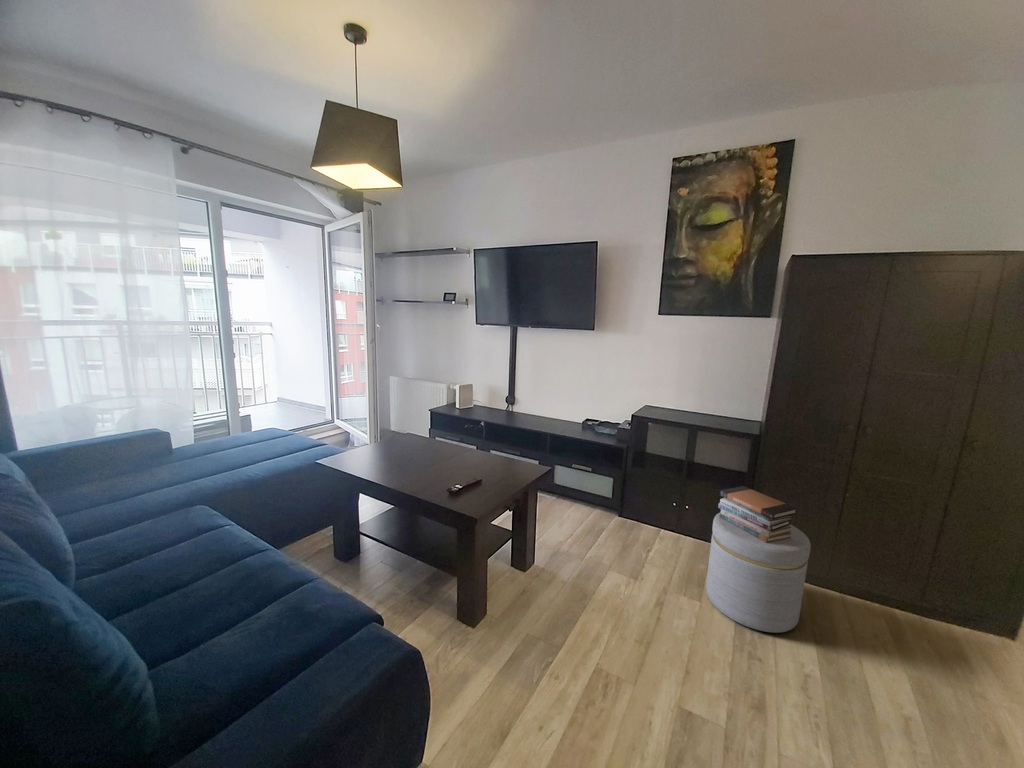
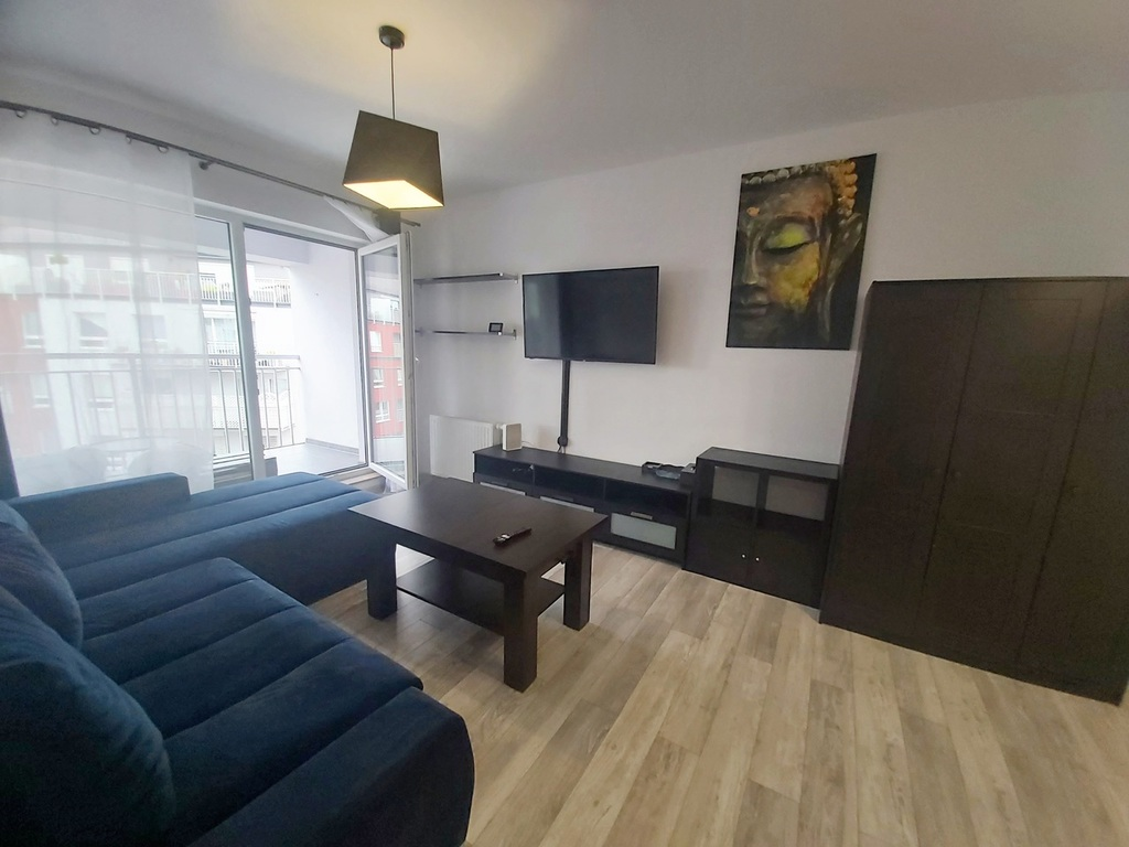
- ottoman [705,512,812,634]
- book stack [717,485,799,543]
